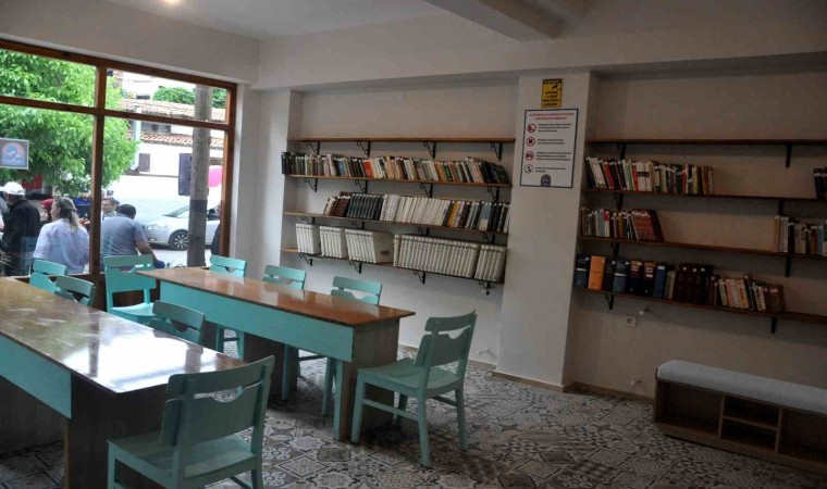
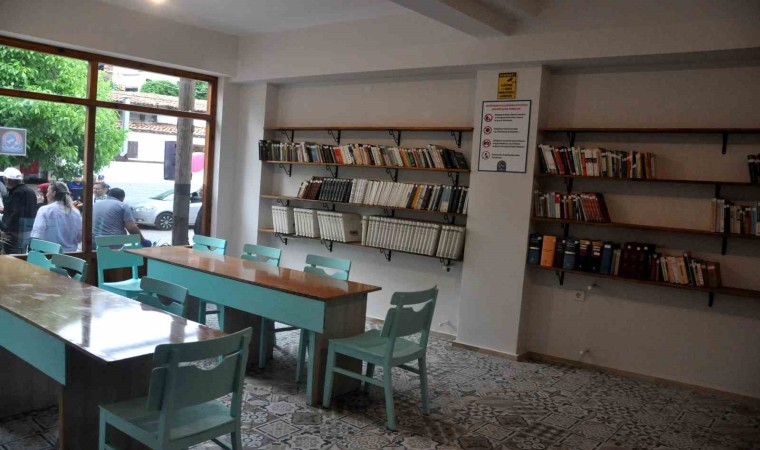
- bench [649,359,827,476]
